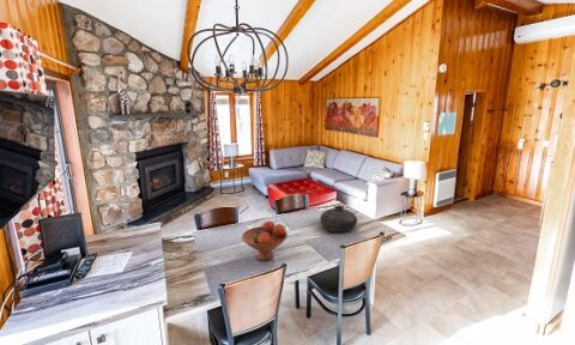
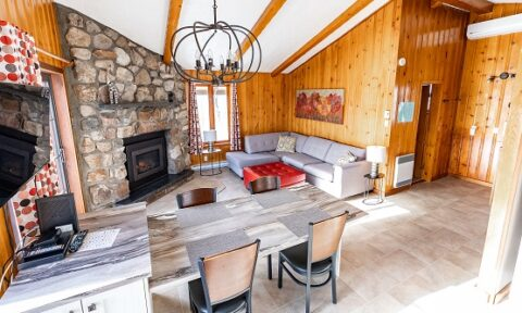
- fruit bowl [241,219,289,261]
- vase [319,204,358,232]
